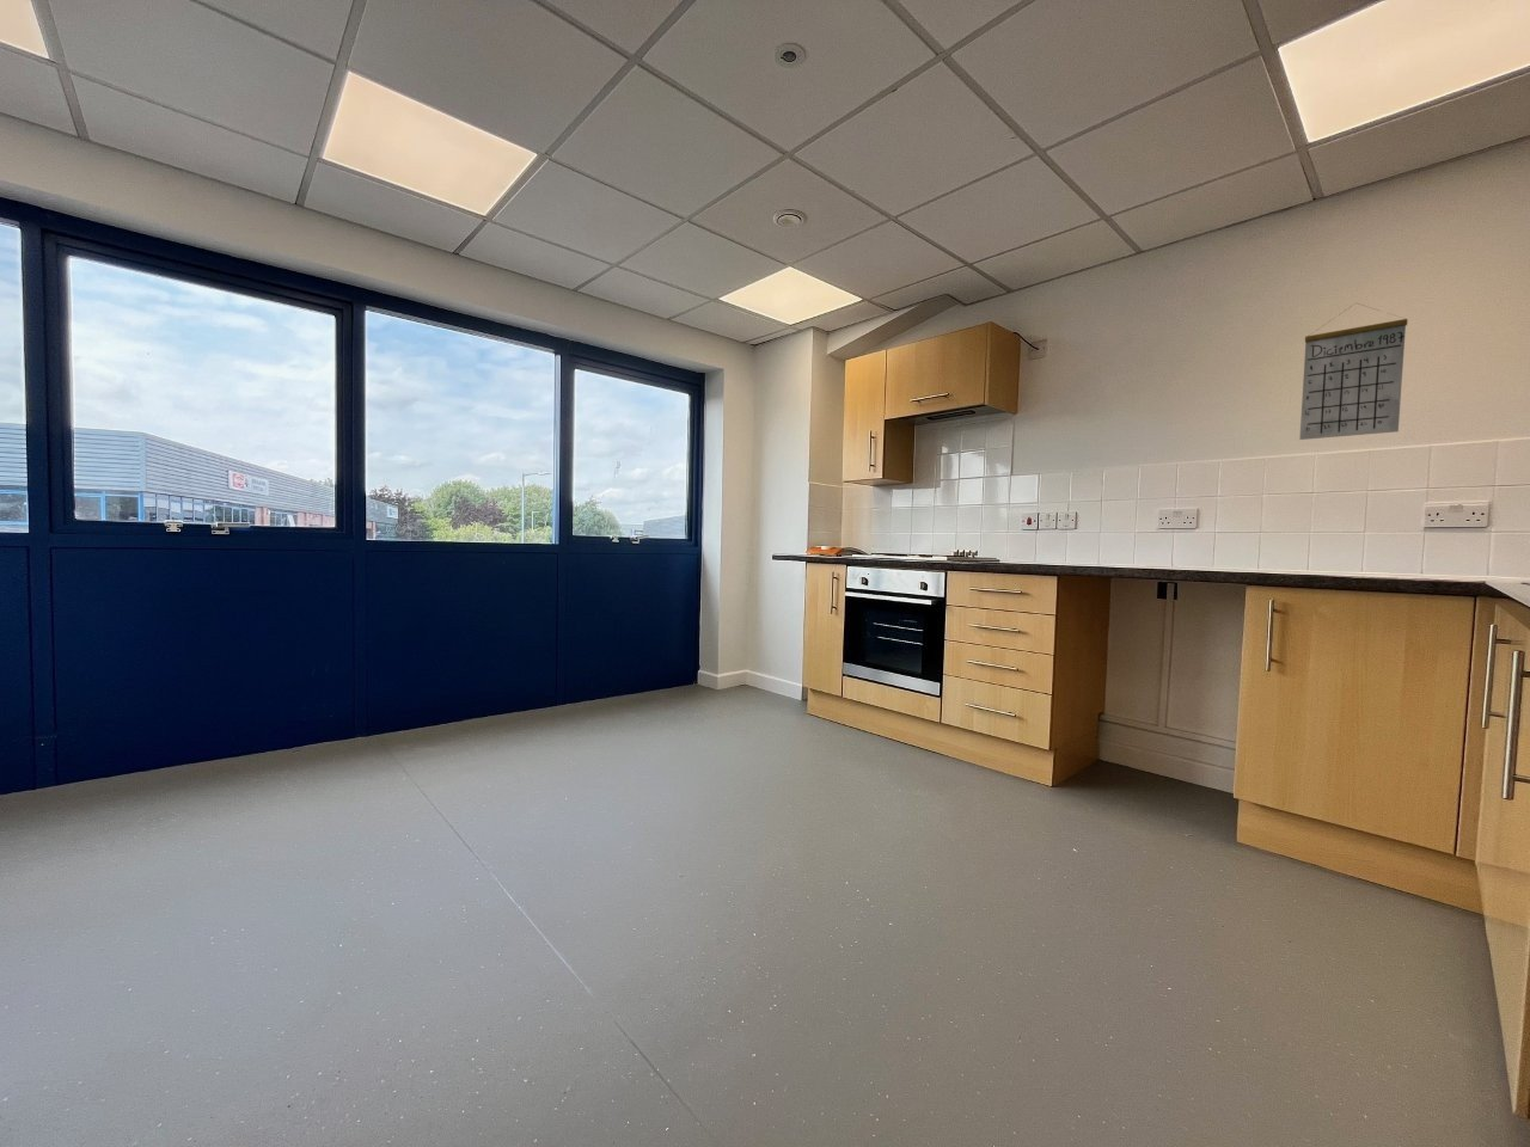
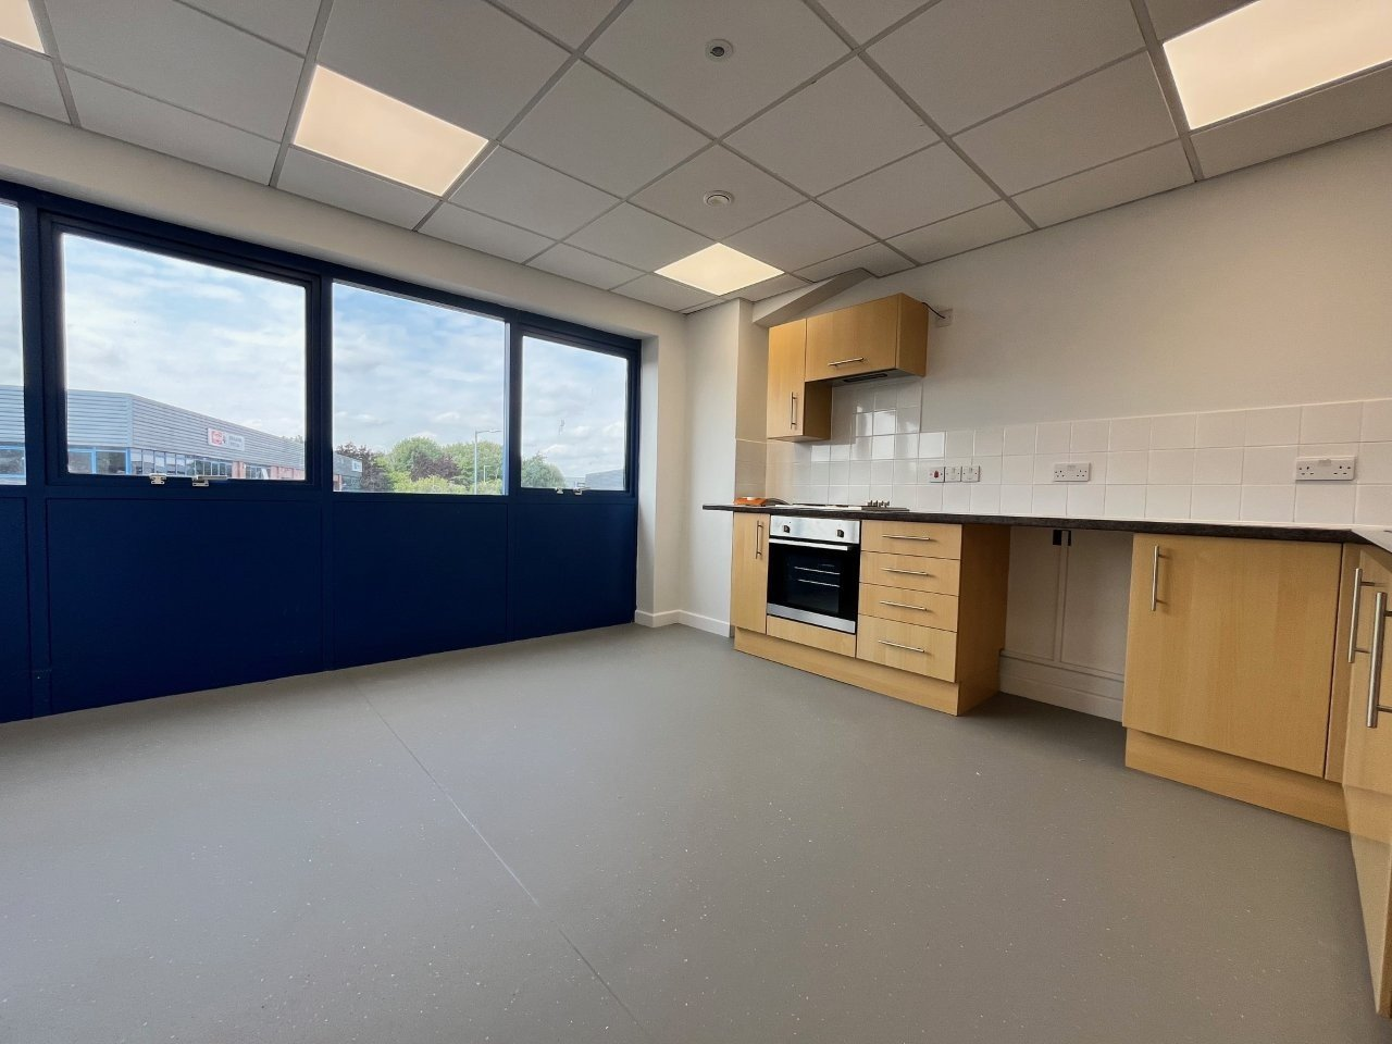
- calendar [1299,302,1408,441]
